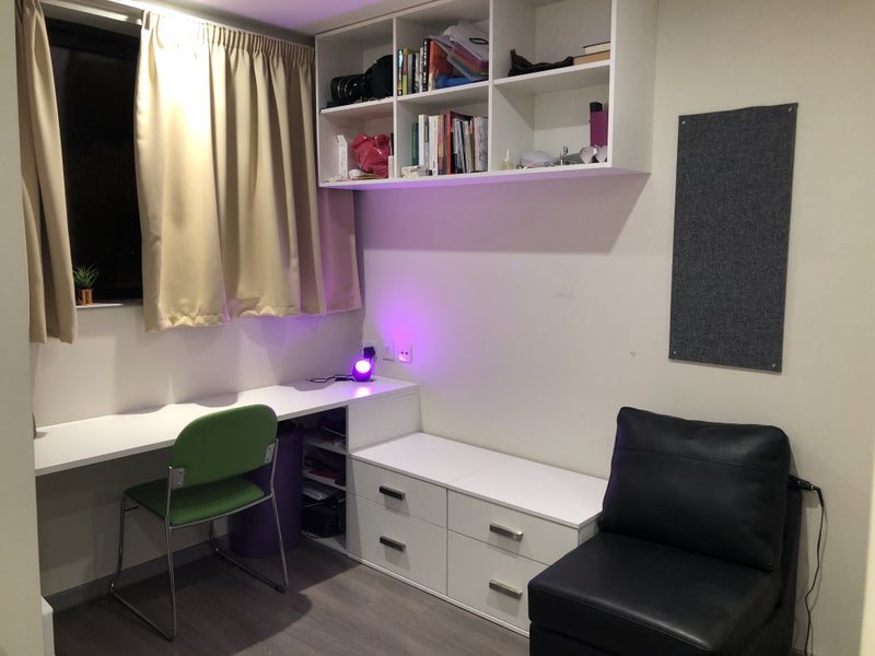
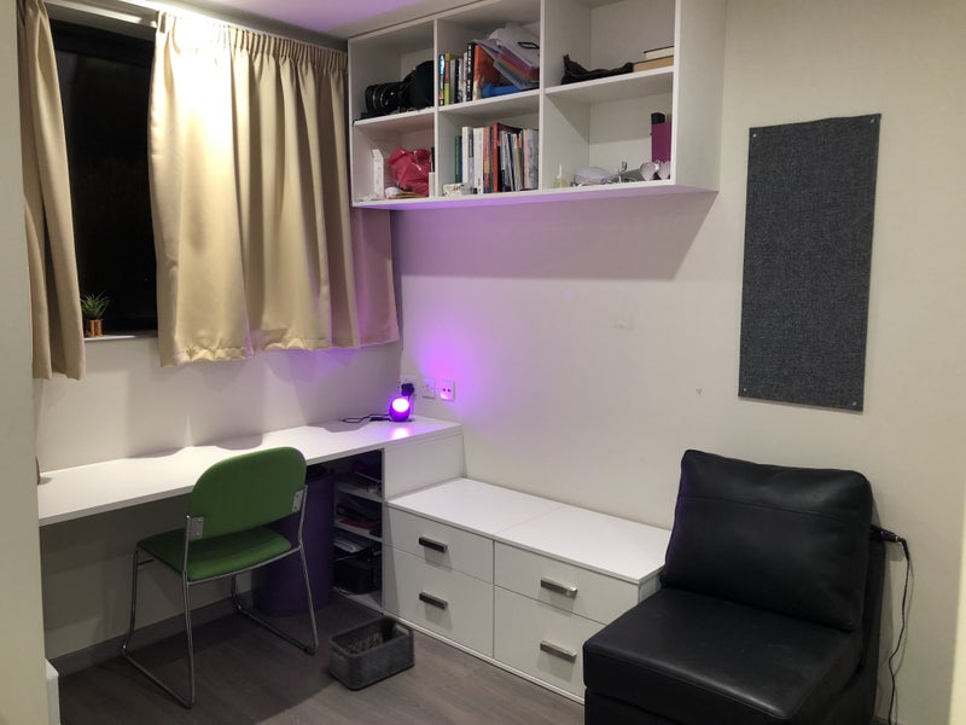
+ storage bin [327,614,417,690]
